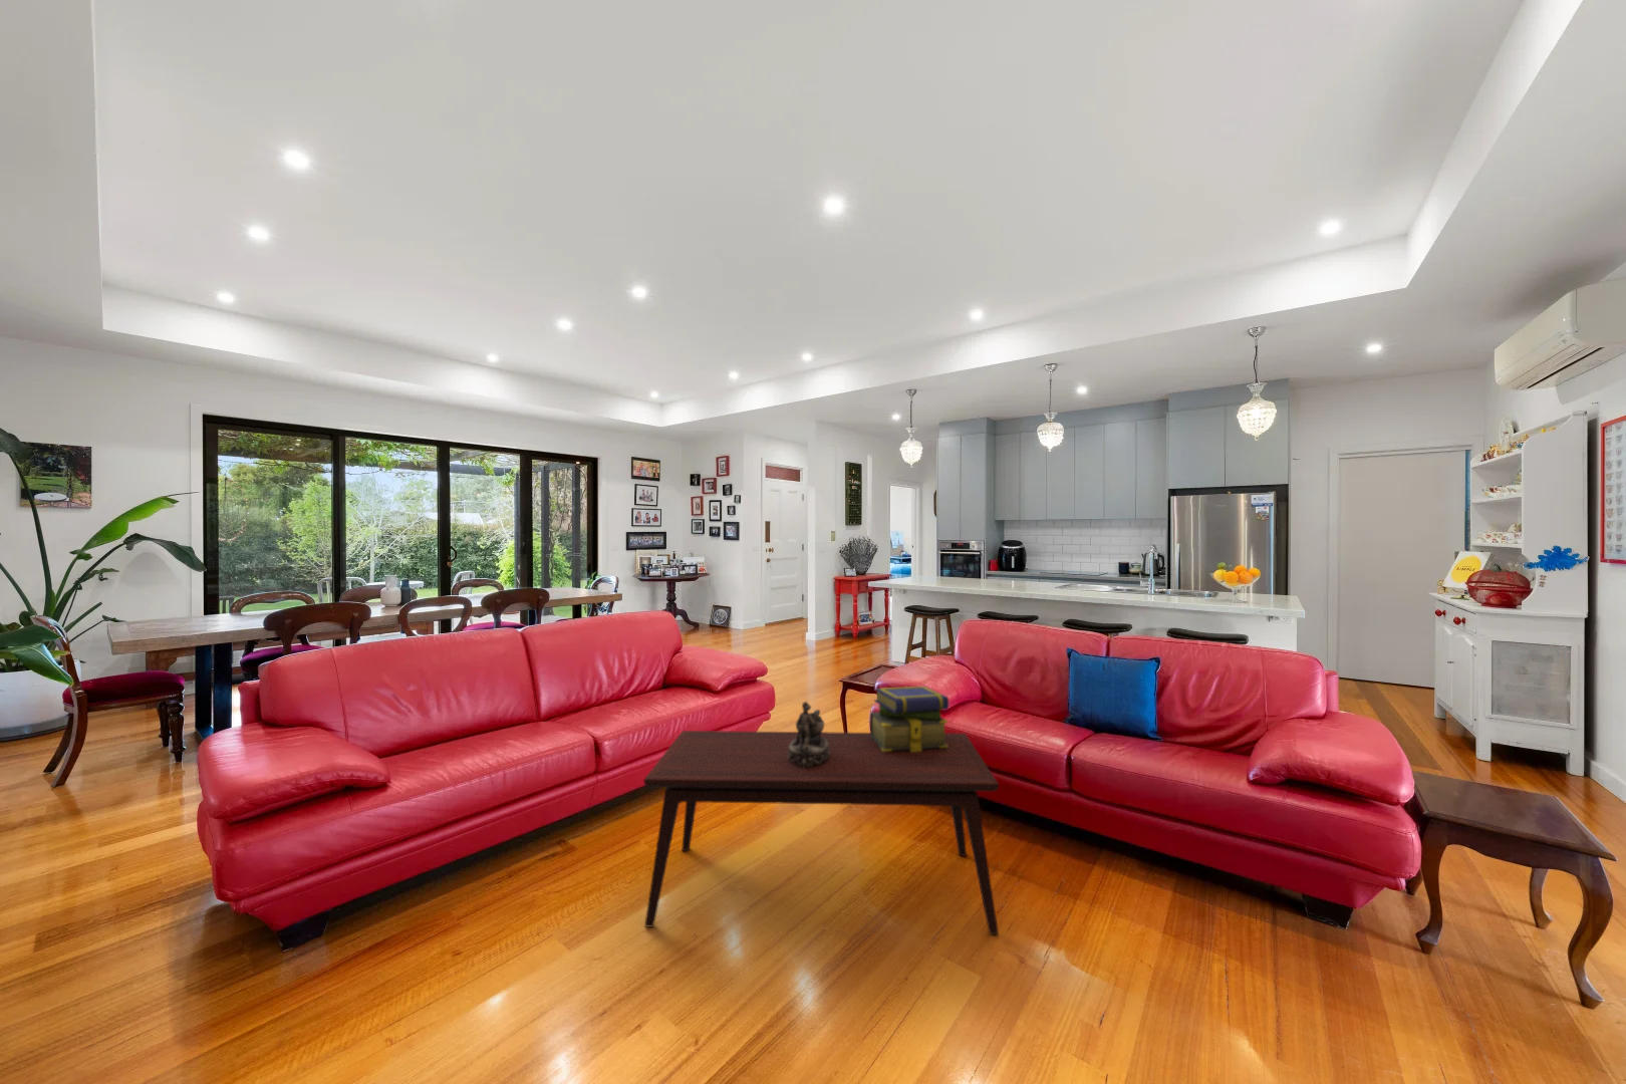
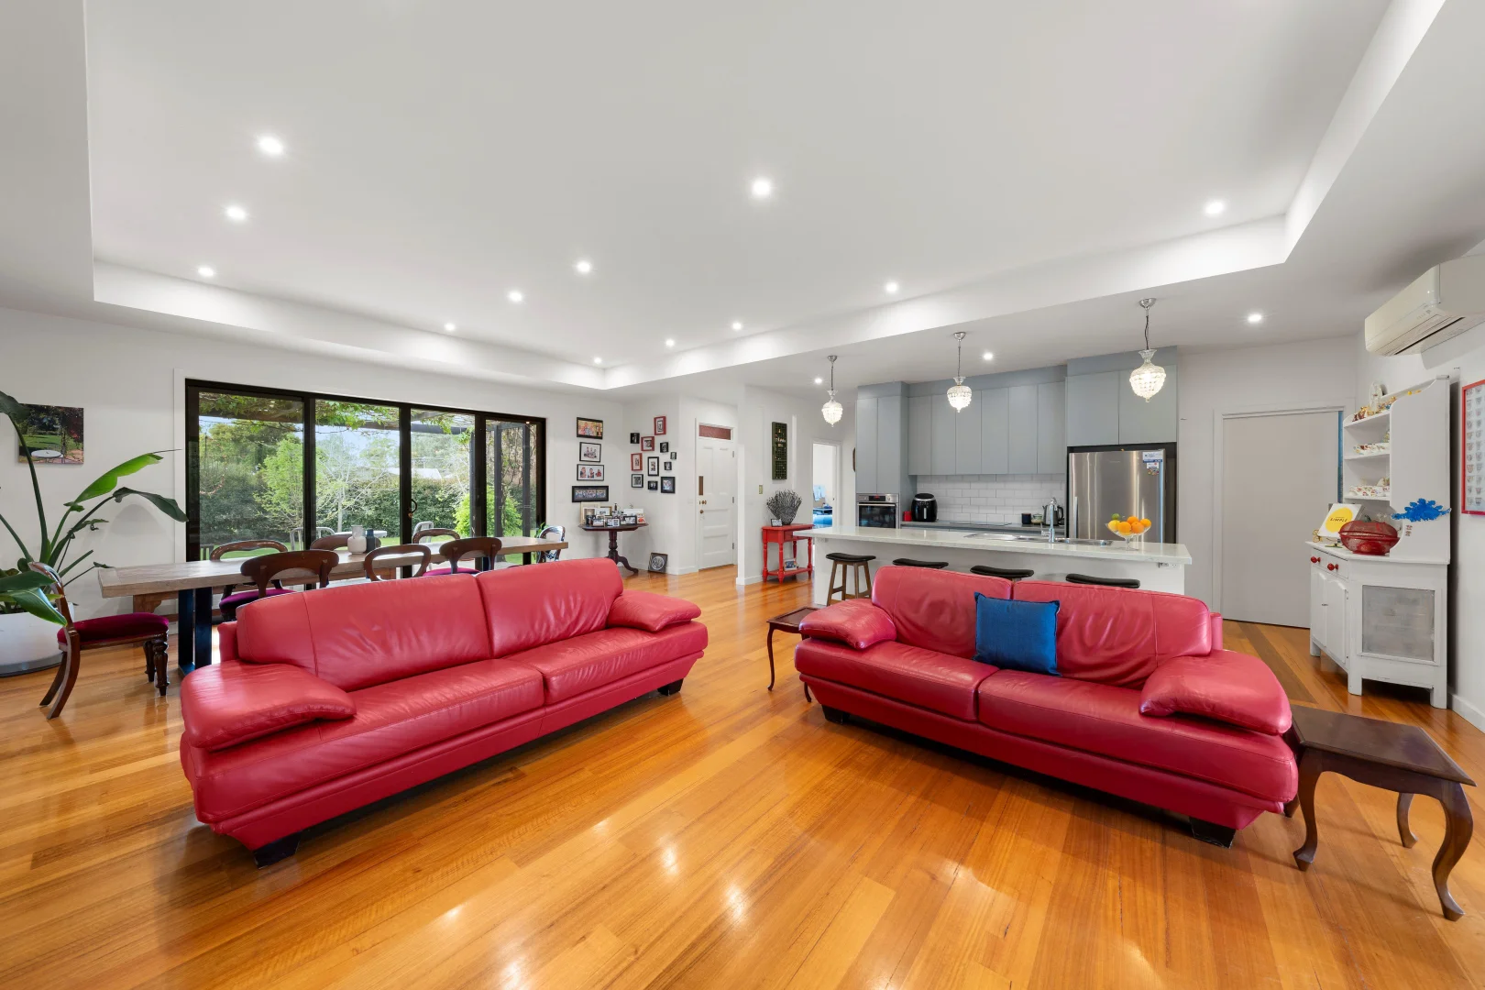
- decorative bowl [788,700,830,767]
- coffee table [642,730,999,935]
- stack of books [869,686,950,751]
